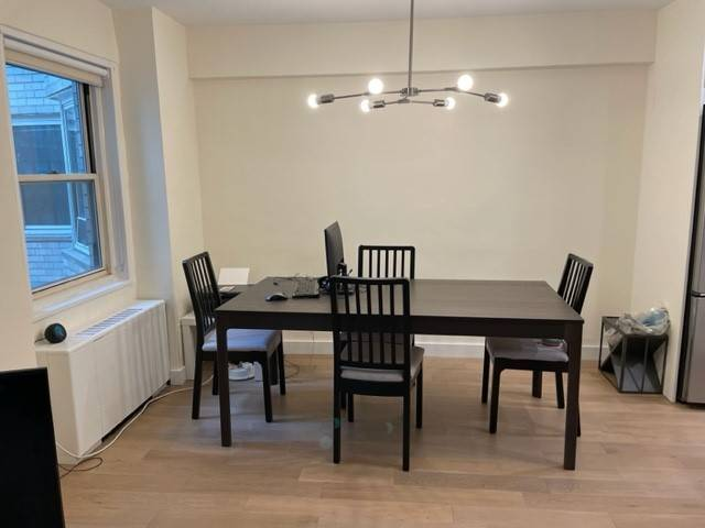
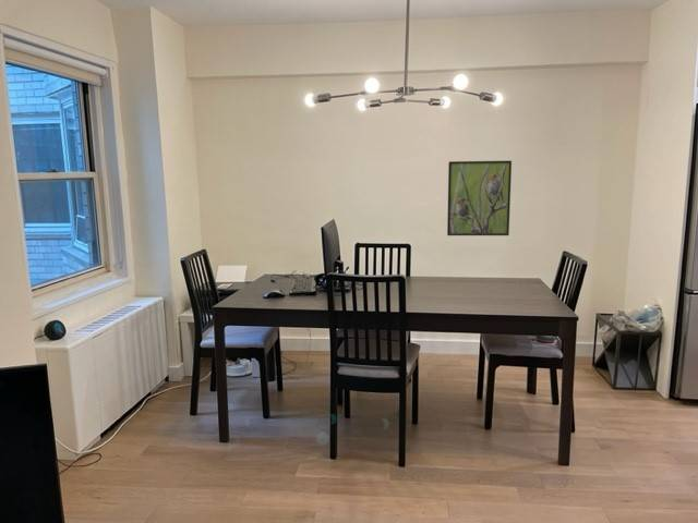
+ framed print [446,159,513,236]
